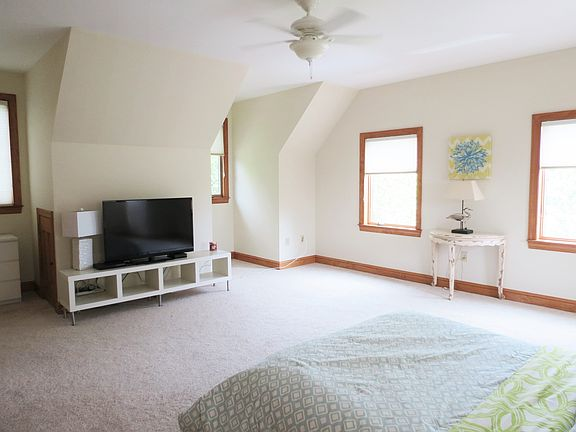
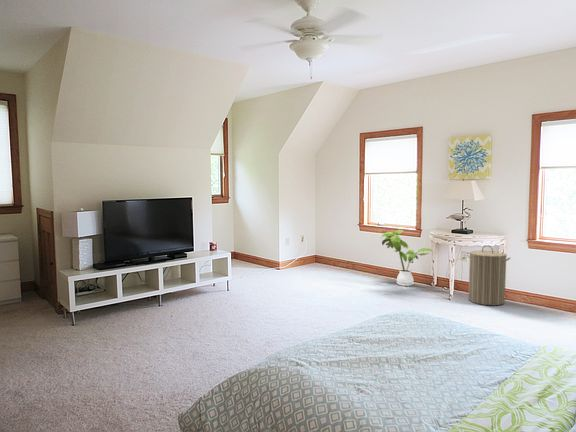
+ house plant [381,229,438,287]
+ laundry hamper [466,245,511,306]
